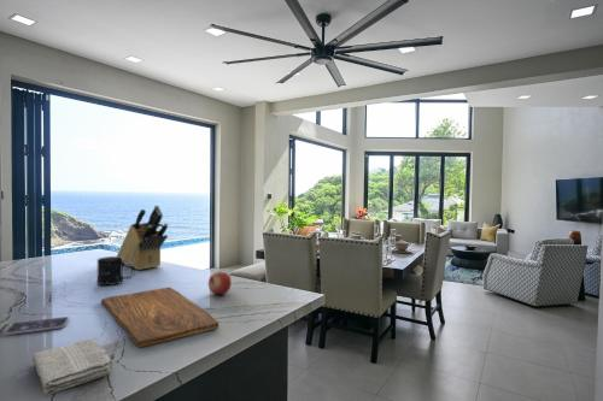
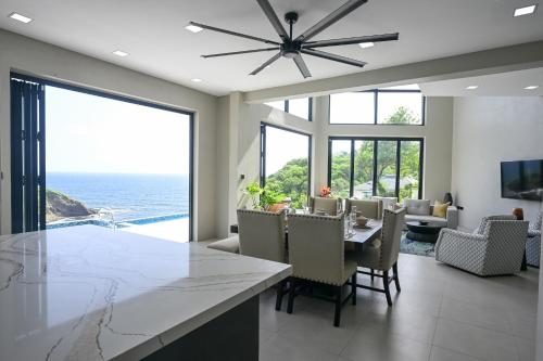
- cutting board [100,285,219,348]
- washcloth [31,337,112,396]
- smartphone [0,316,70,337]
- knife block [116,205,169,271]
- fruit [207,270,233,295]
- mug [96,255,136,287]
